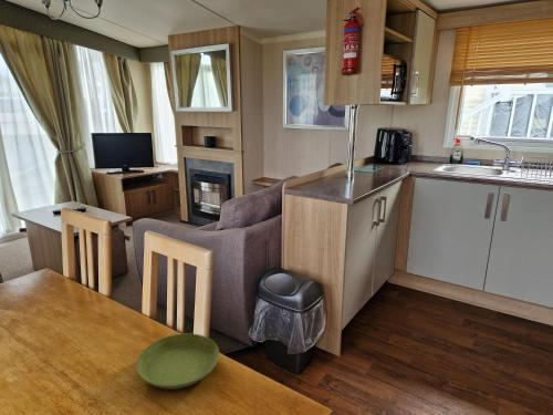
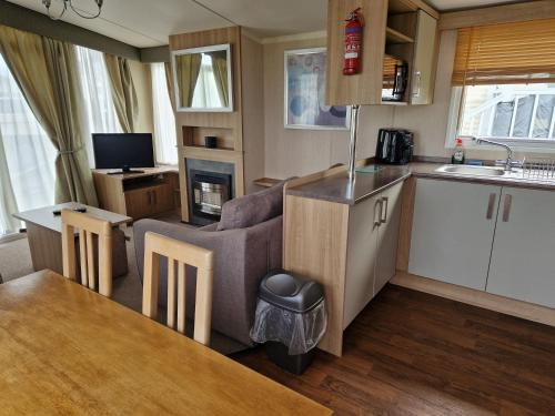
- saucer [135,332,220,391]
